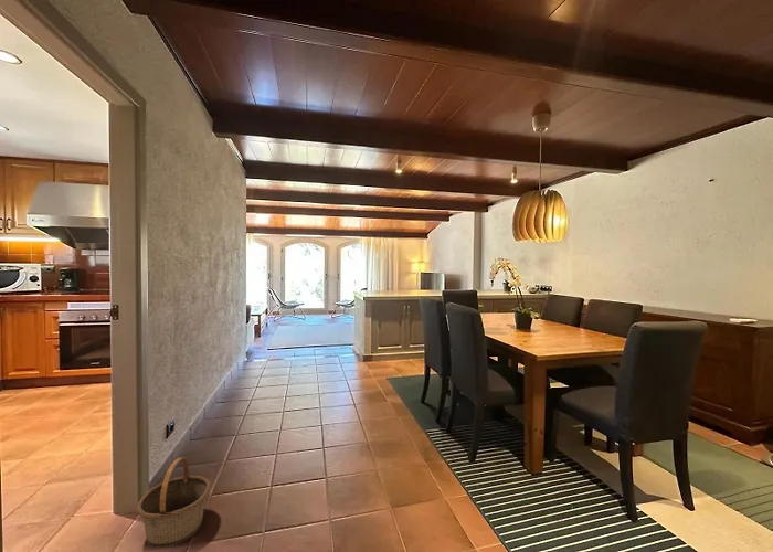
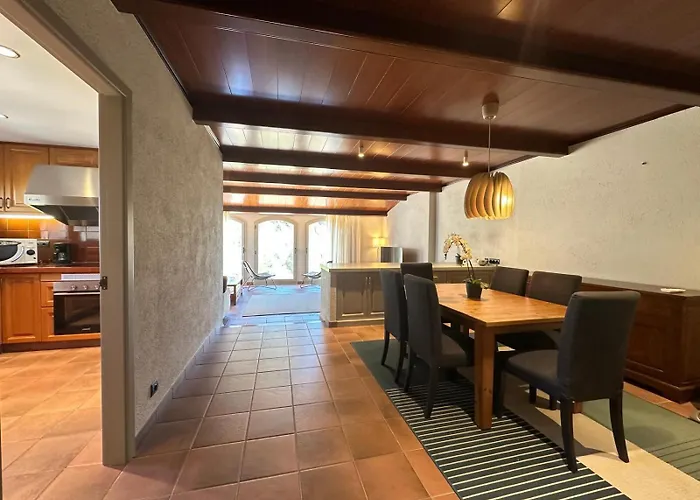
- basket [136,456,212,549]
